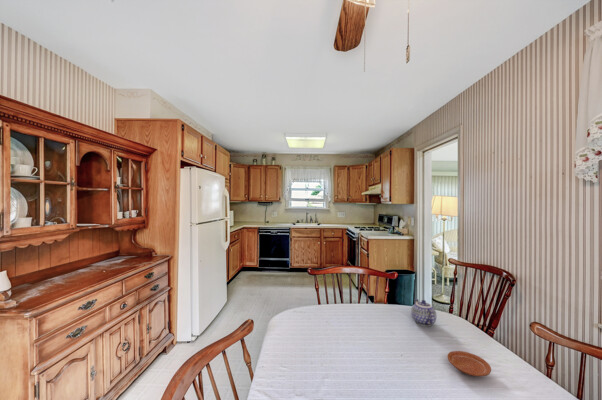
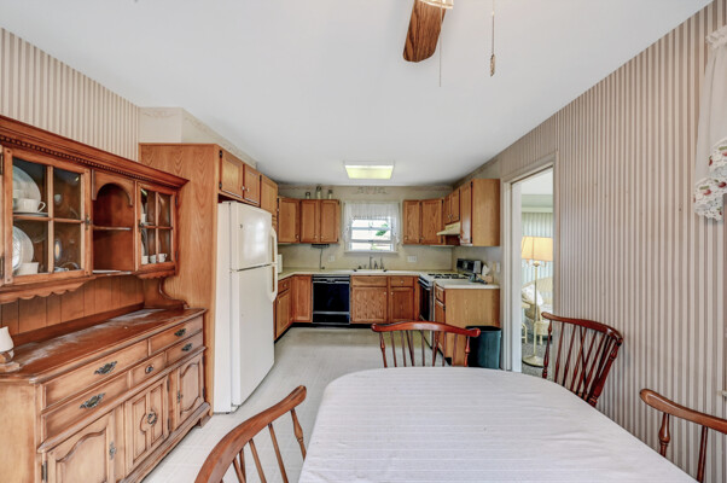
- teapot [410,298,437,327]
- plate [446,350,492,377]
